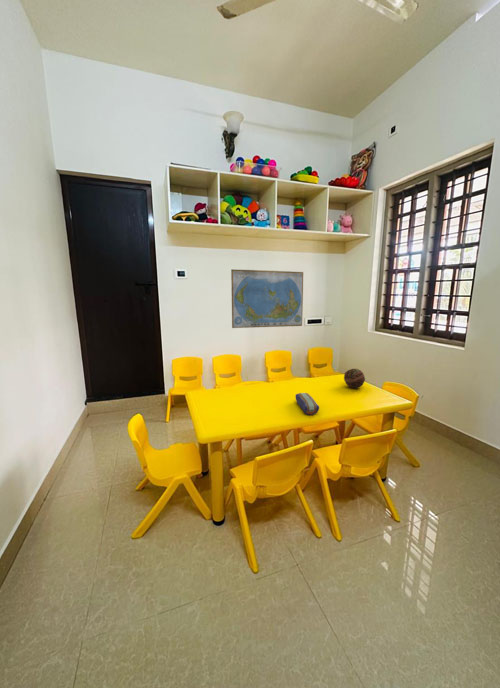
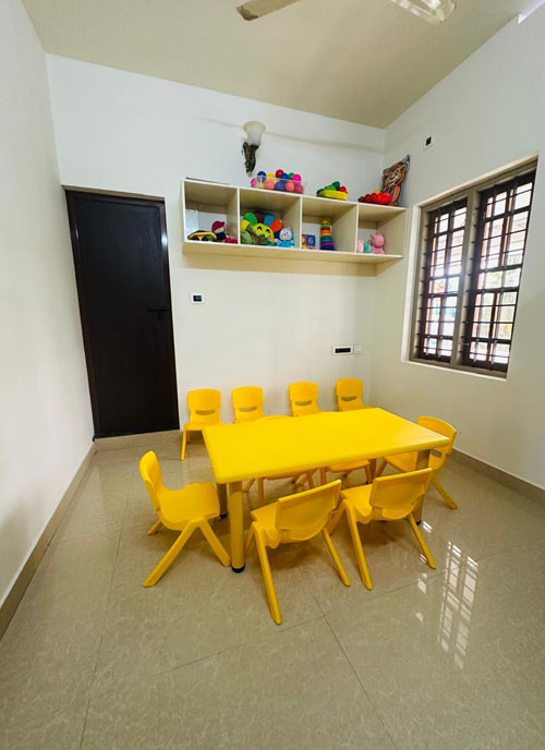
- decorative ball [343,368,366,389]
- world map [230,268,304,329]
- pencil case [295,392,320,416]
